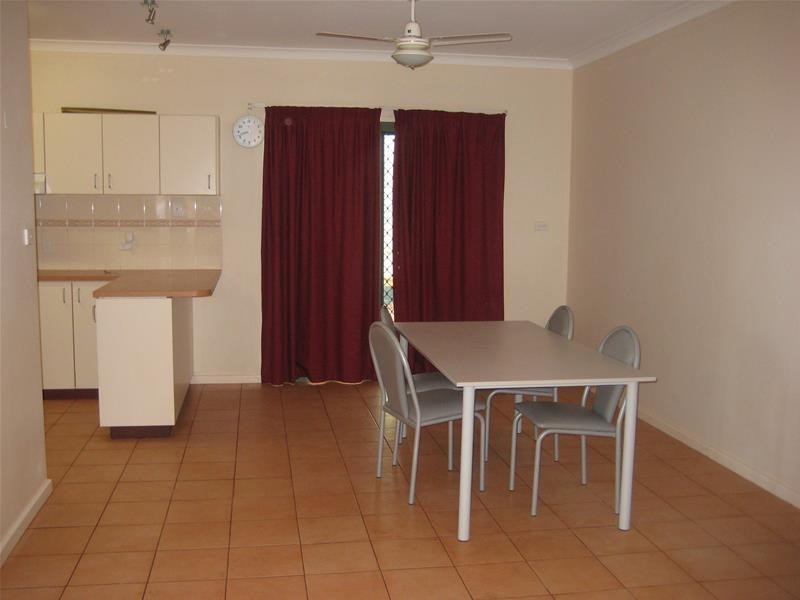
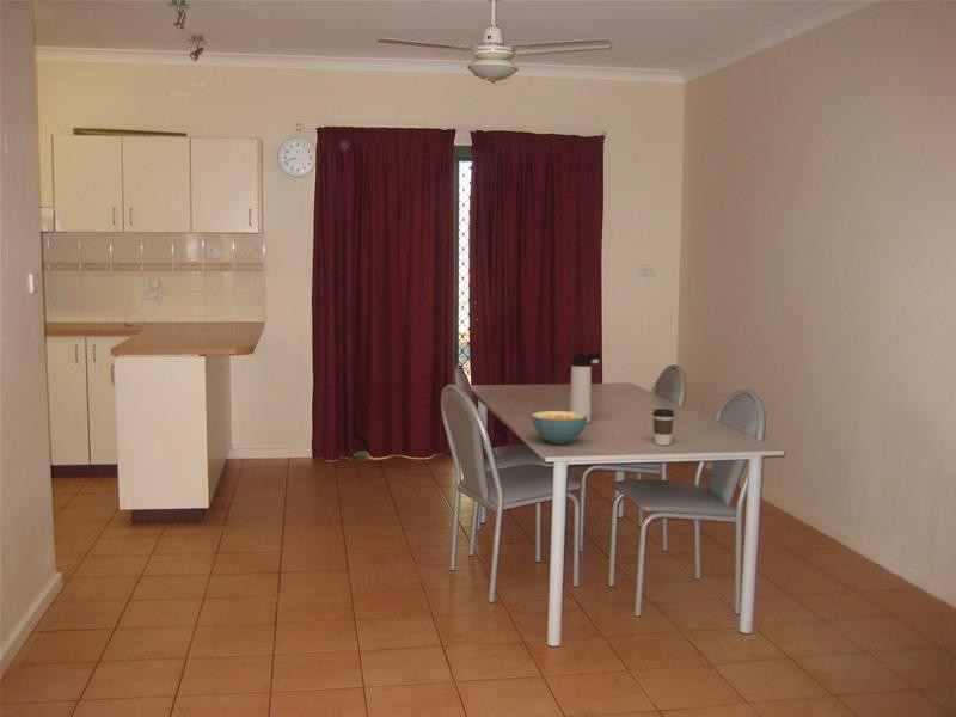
+ coffee cup [651,407,675,446]
+ cereal bowl [531,410,588,445]
+ thermos bottle [569,351,602,424]
